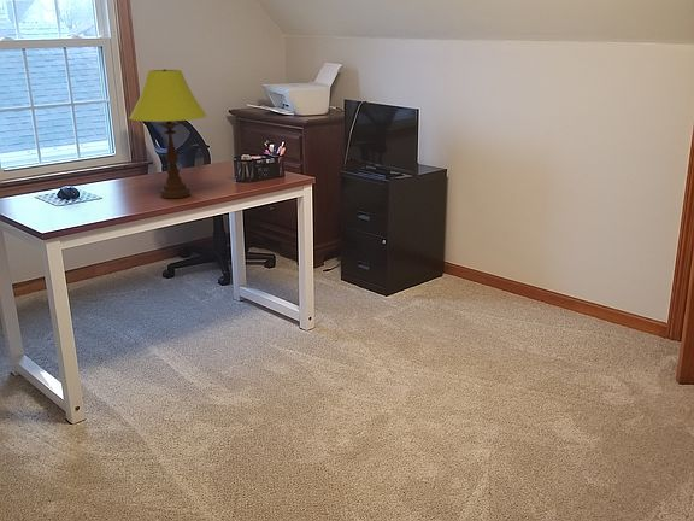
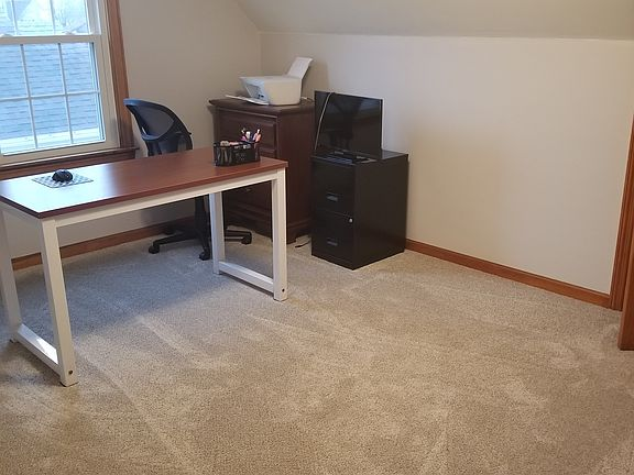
- table lamp [128,68,208,199]
